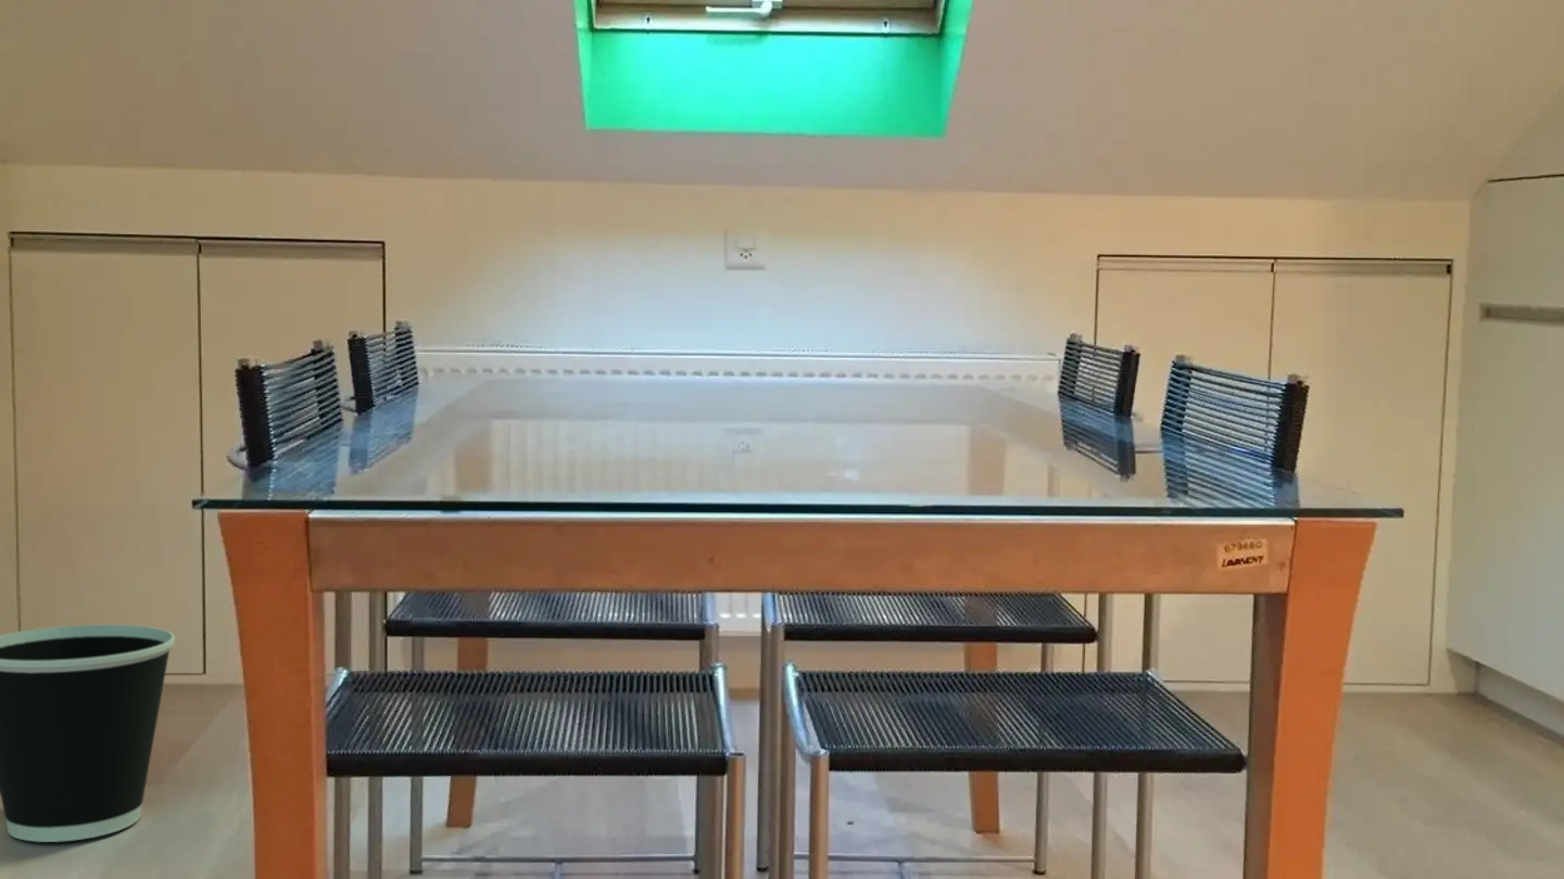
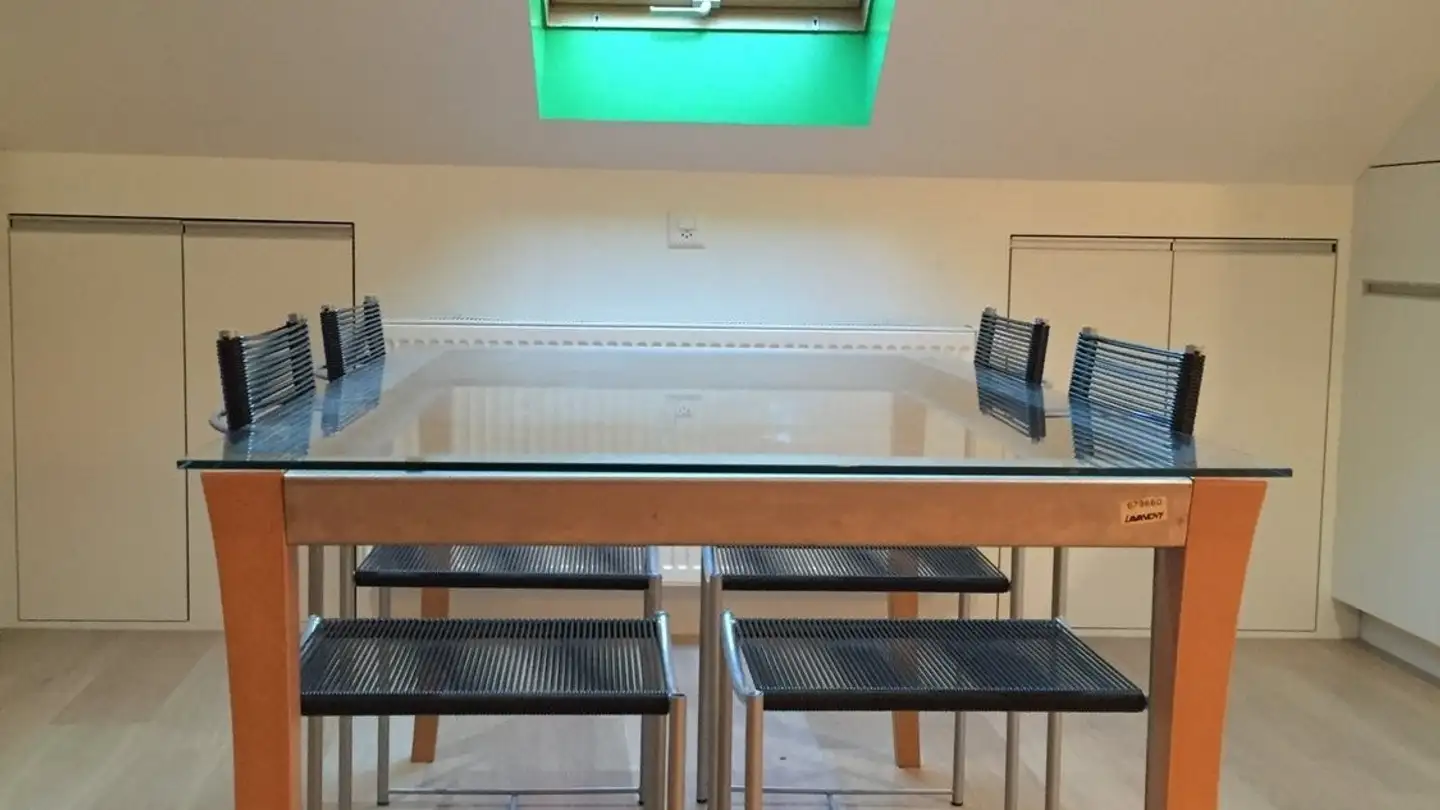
- wastebasket [0,624,176,843]
